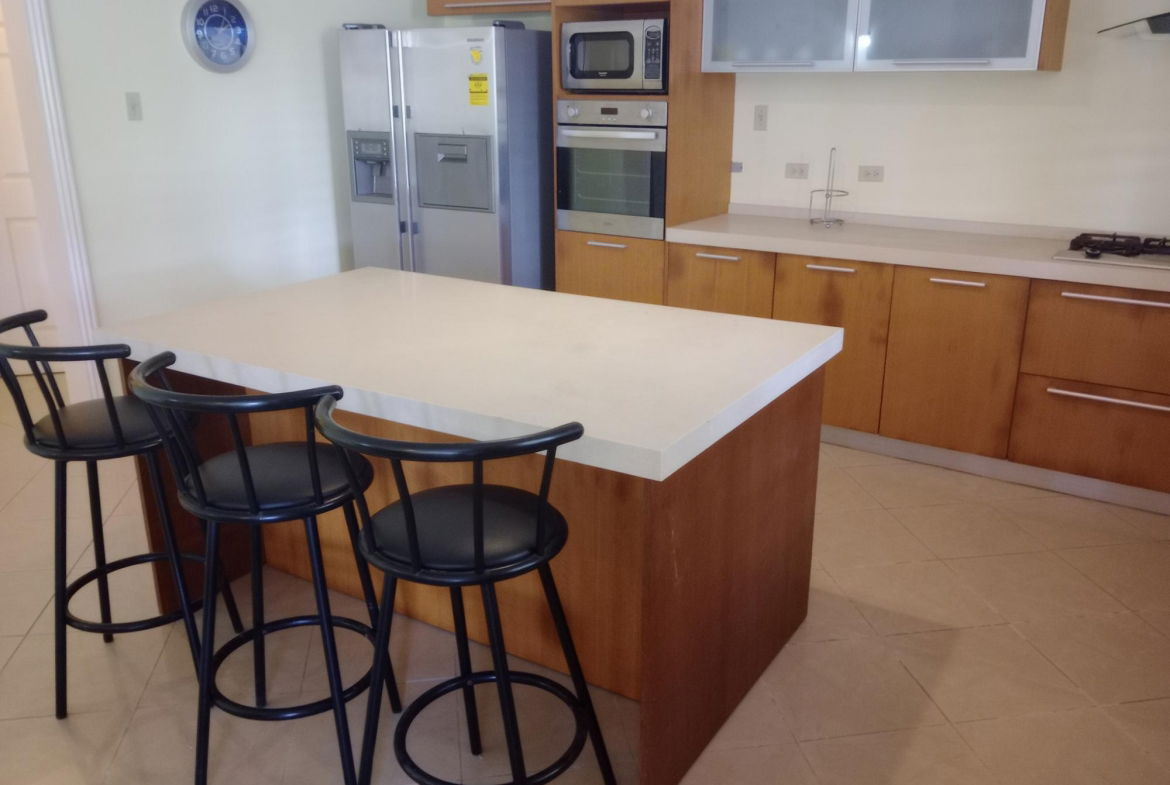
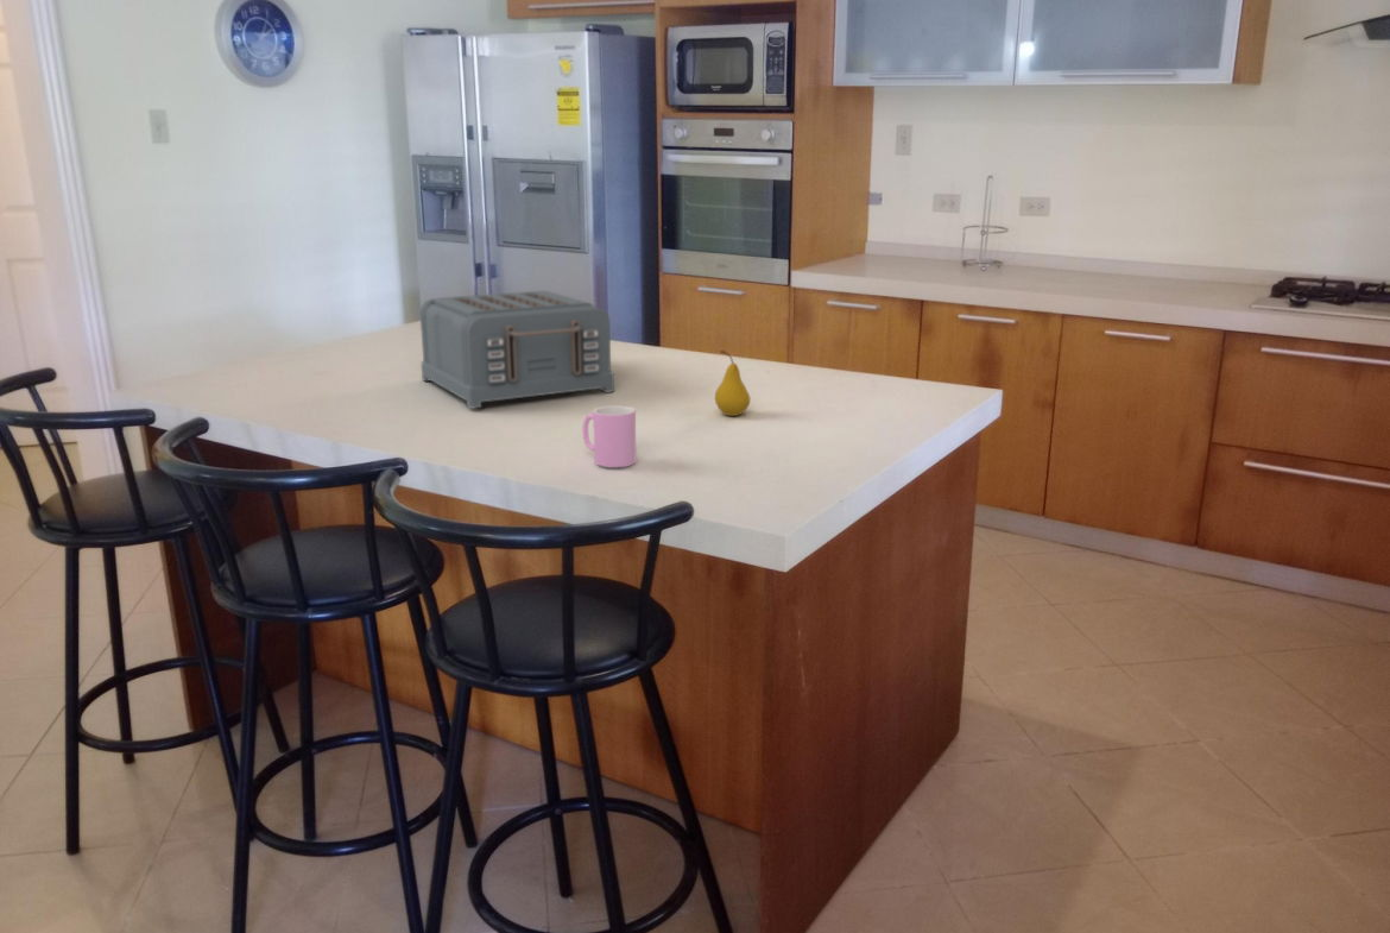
+ toaster [419,290,615,409]
+ fruit [714,349,752,417]
+ cup [581,404,637,468]
